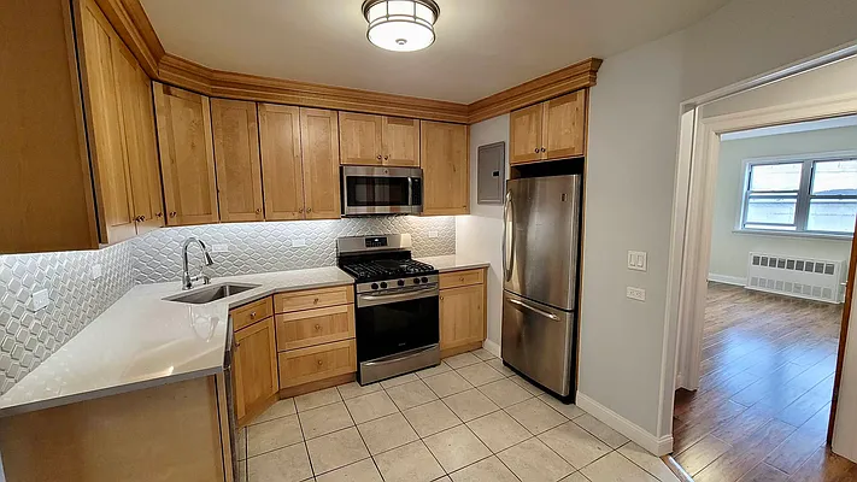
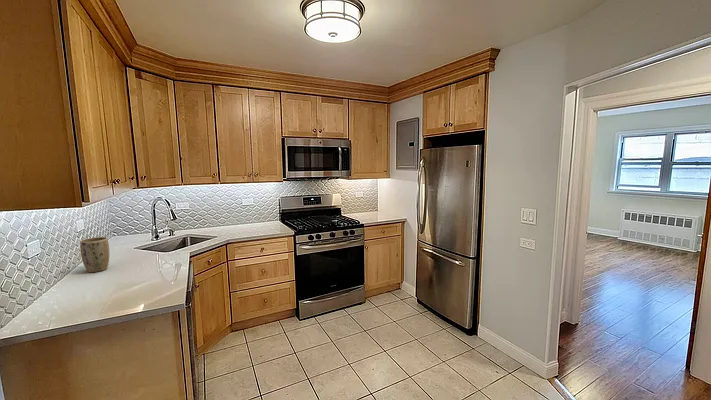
+ plant pot [79,236,111,273]
